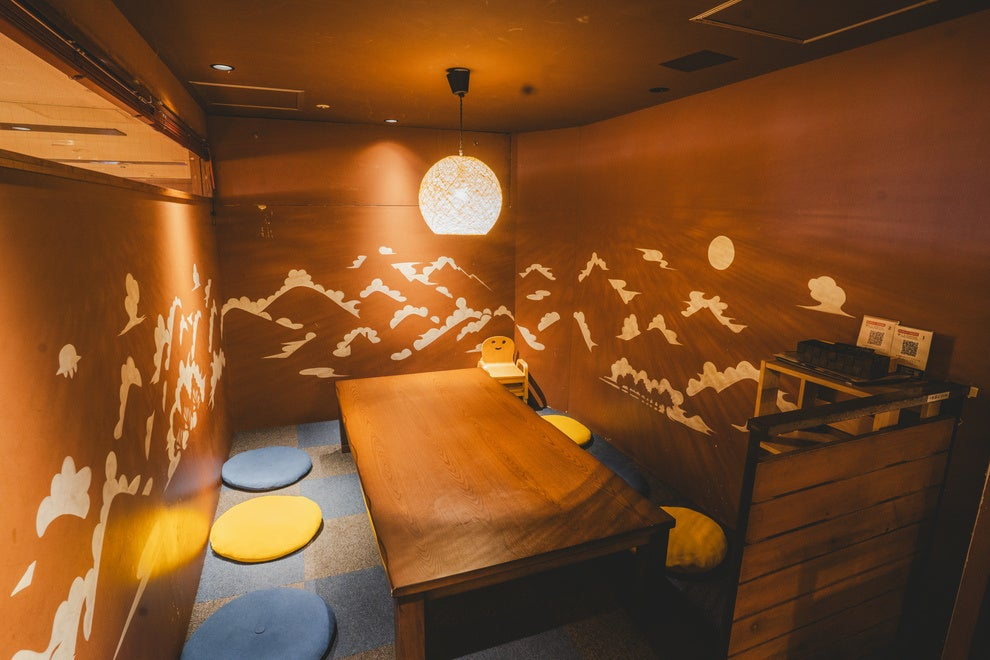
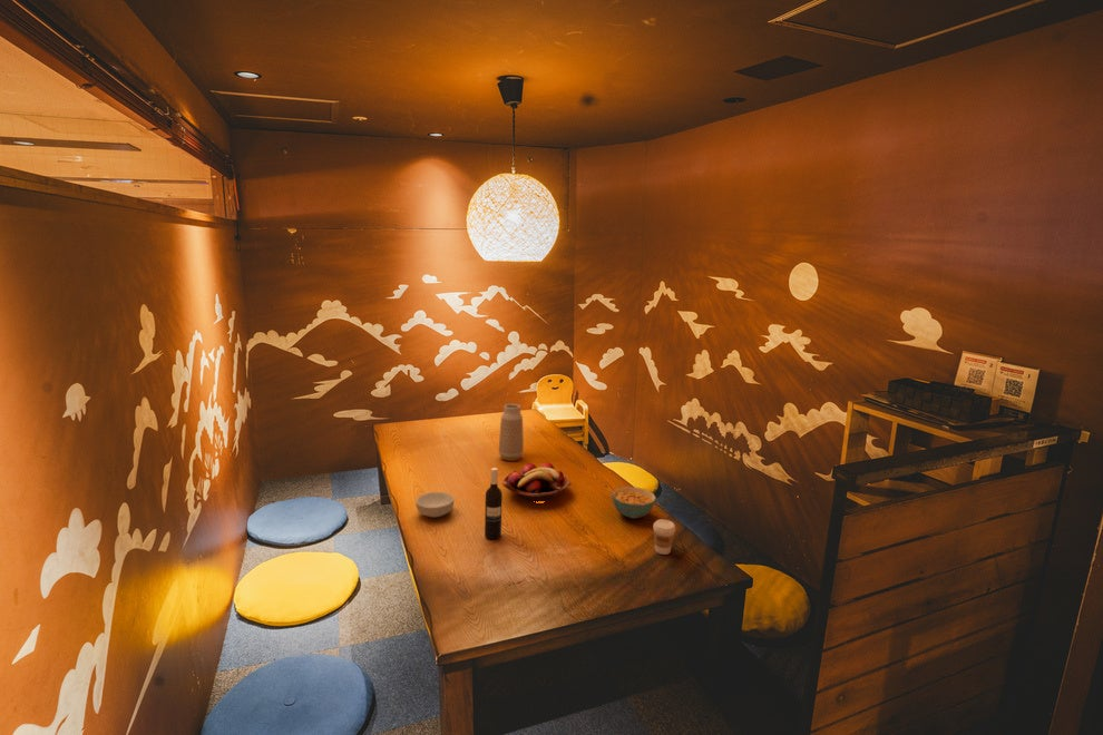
+ fruit basket [501,462,573,502]
+ coffee cup [652,518,676,556]
+ cereal bowl [414,491,455,519]
+ cereal bowl [611,486,657,520]
+ vase [498,403,525,462]
+ wine bottle [484,467,504,540]
